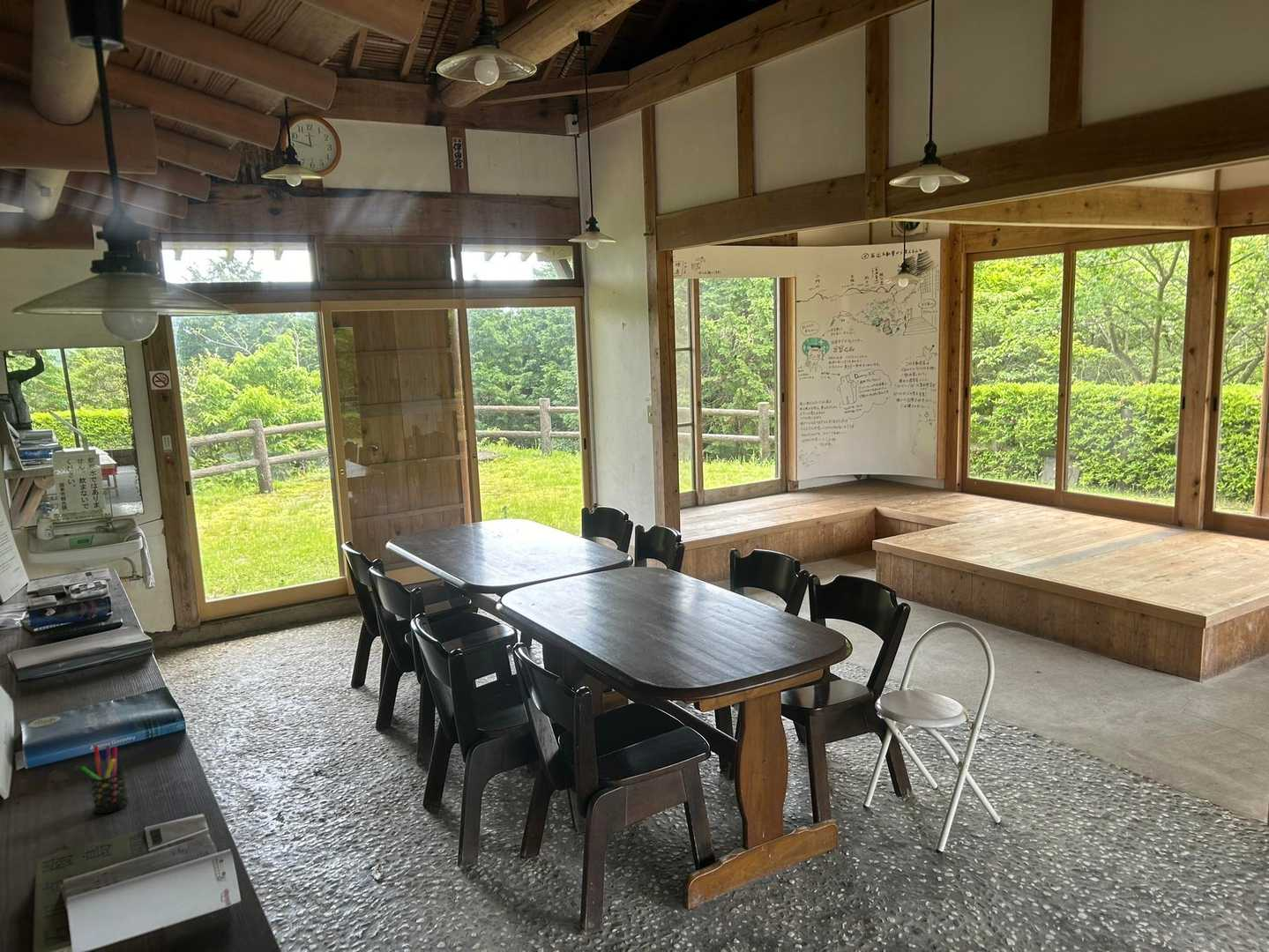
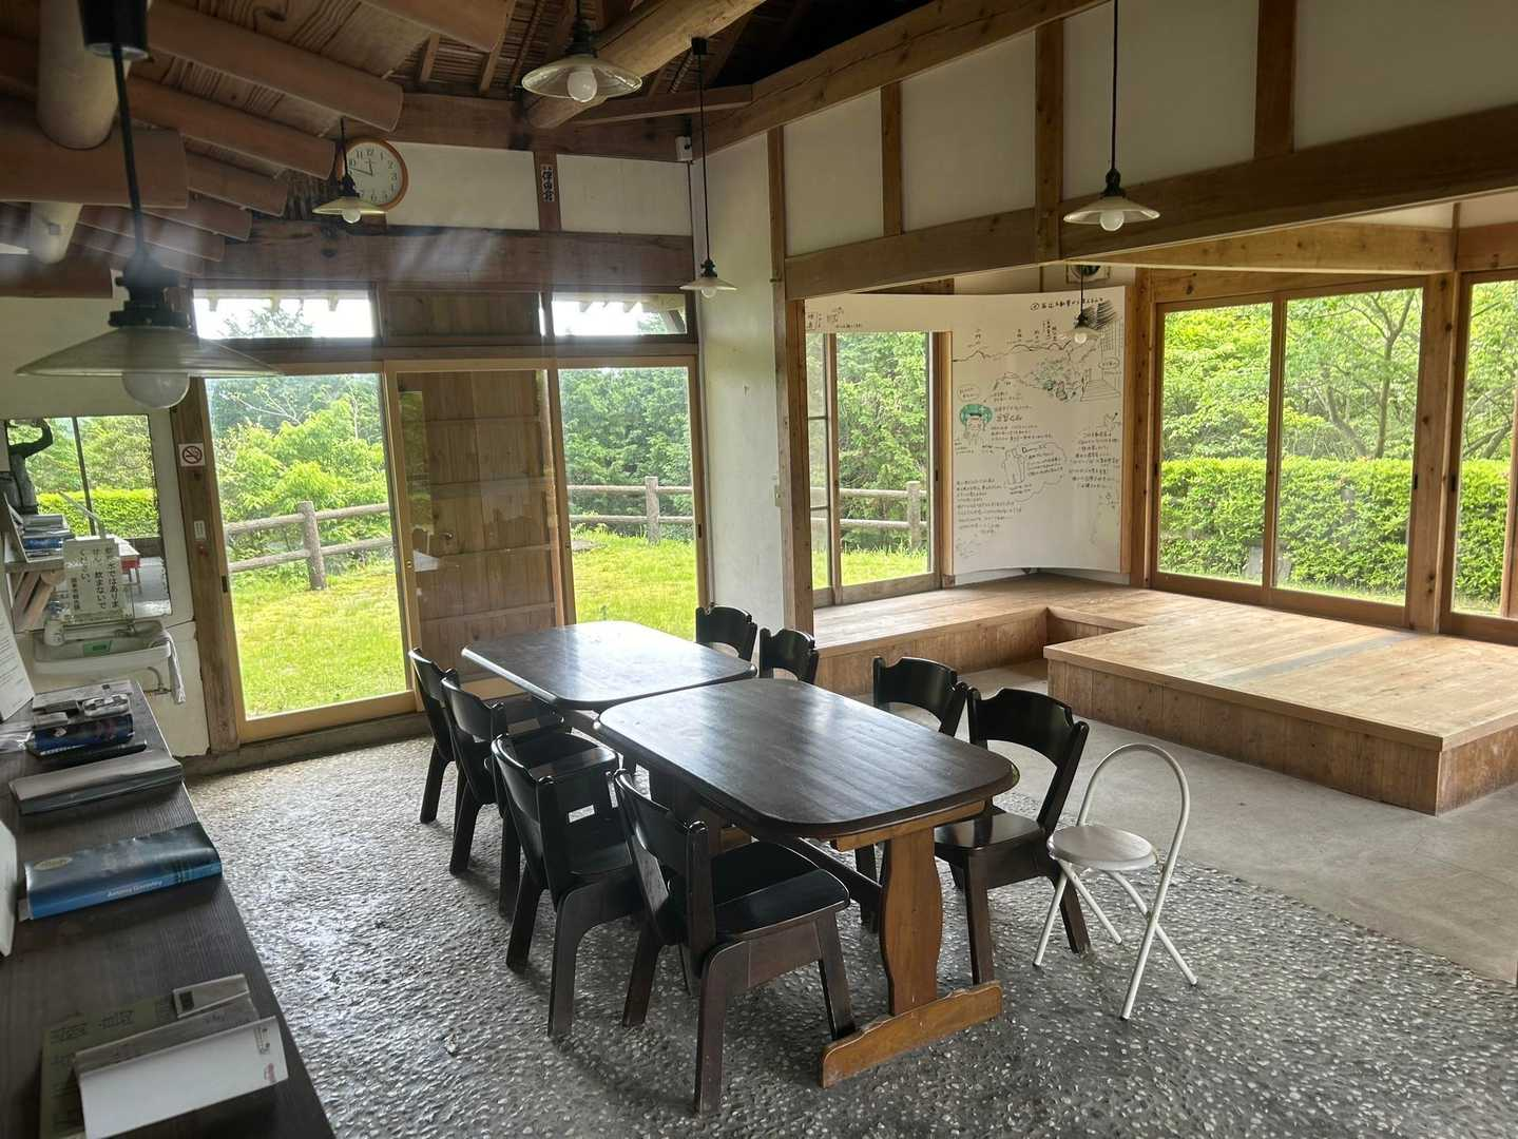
- pen holder [79,744,130,814]
